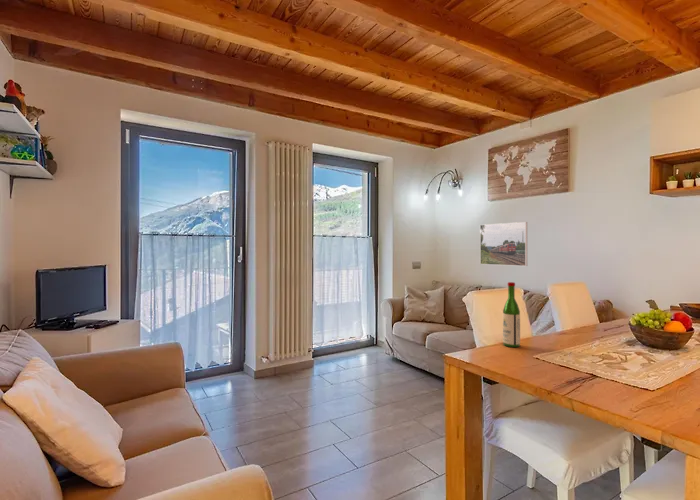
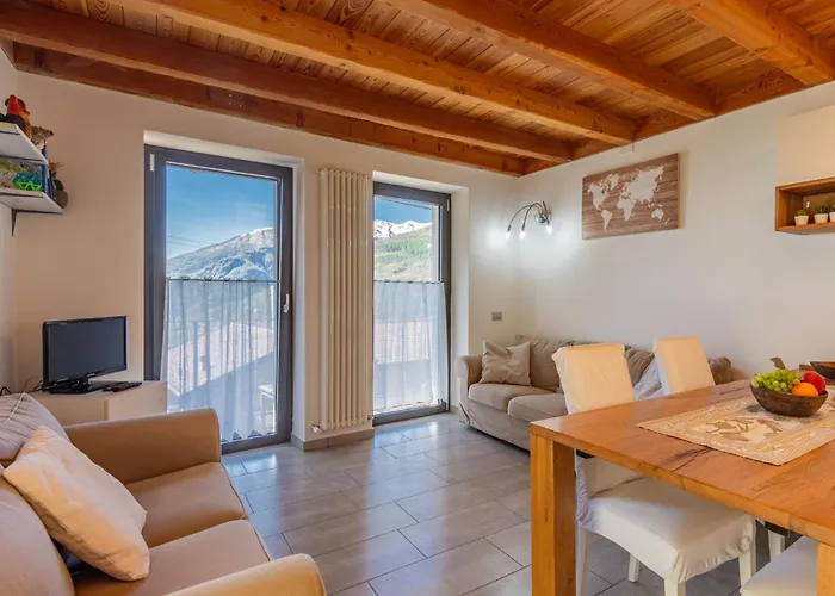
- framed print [479,221,528,267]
- wine bottle [502,281,521,348]
